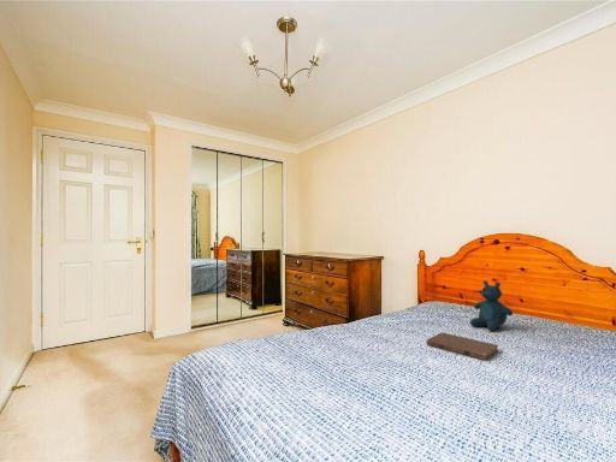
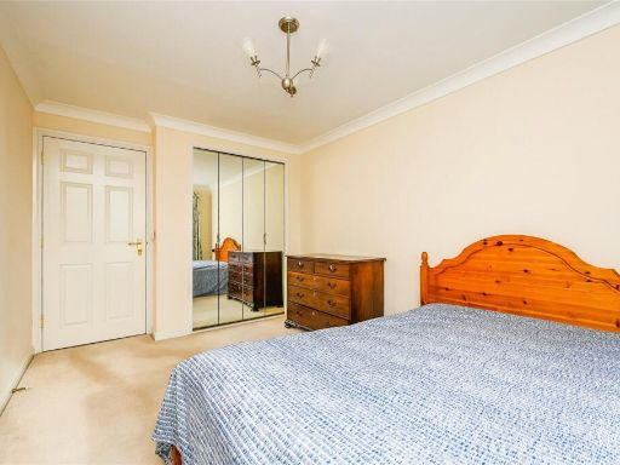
- book [426,331,499,361]
- stuffed toy [469,279,514,332]
